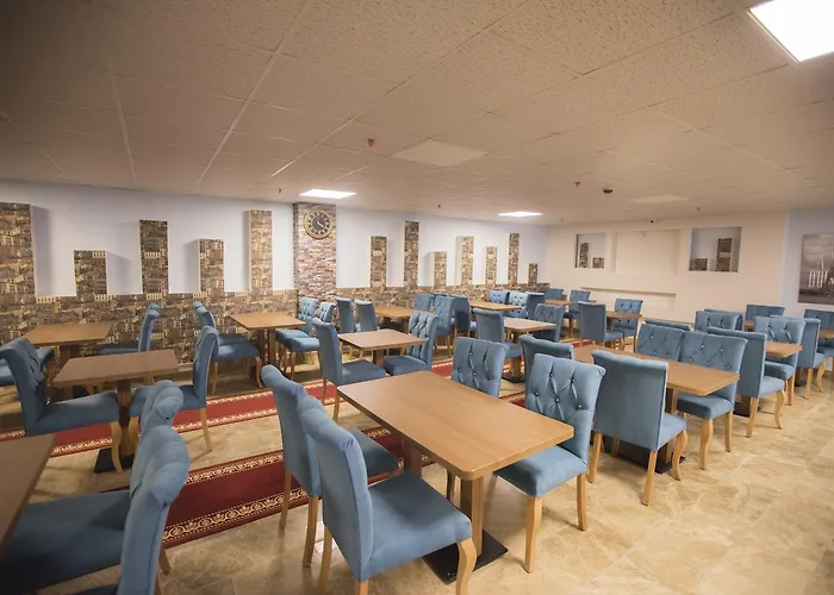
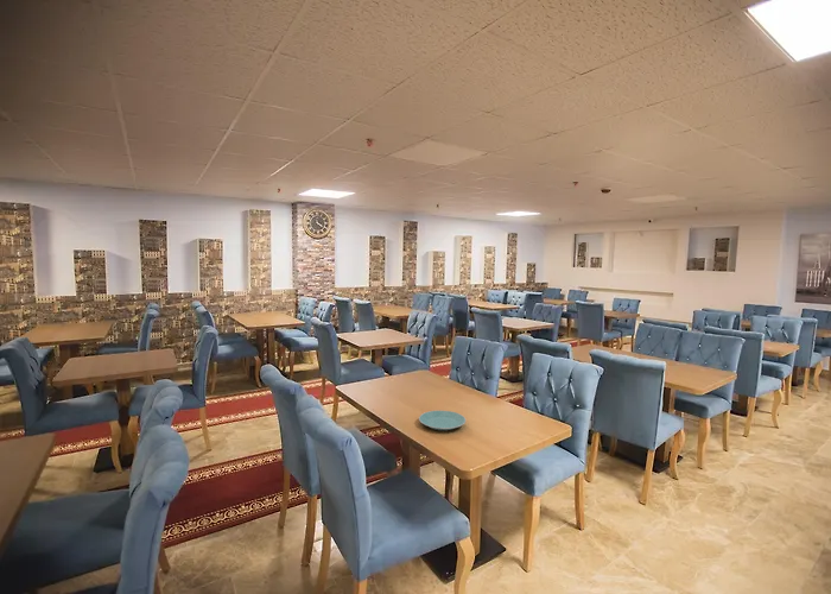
+ plate [418,410,467,431]
